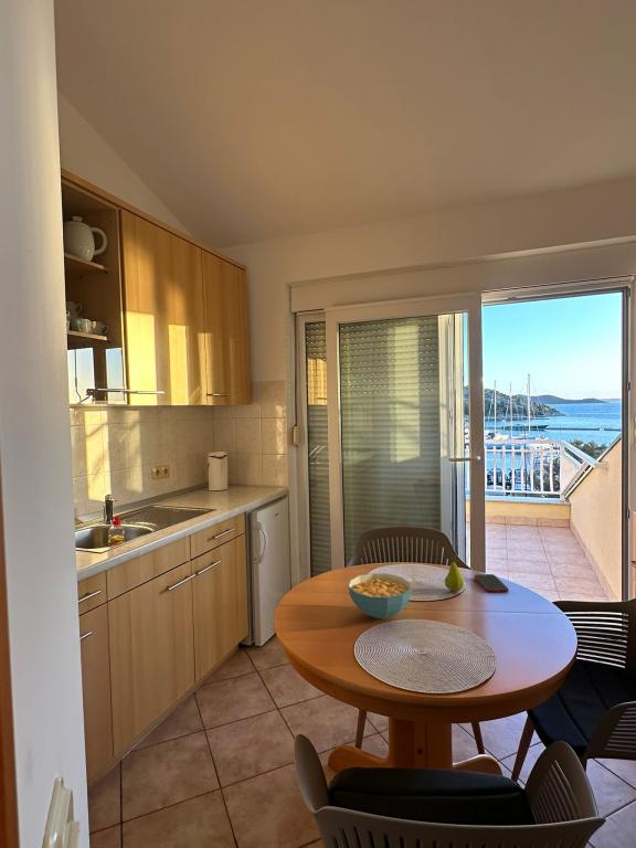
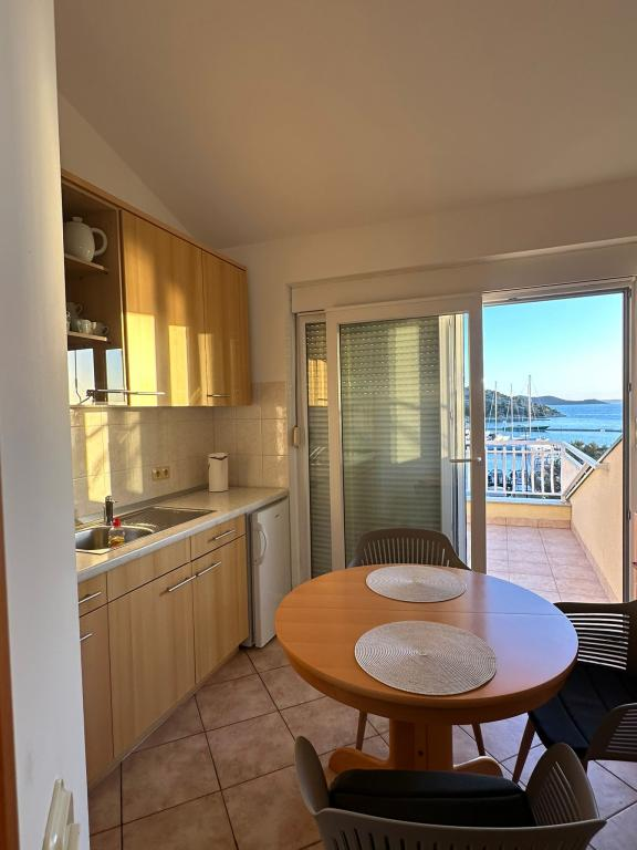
- cell phone [474,573,510,593]
- cereal bowl [348,572,412,621]
- fruit [444,556,465,593]
